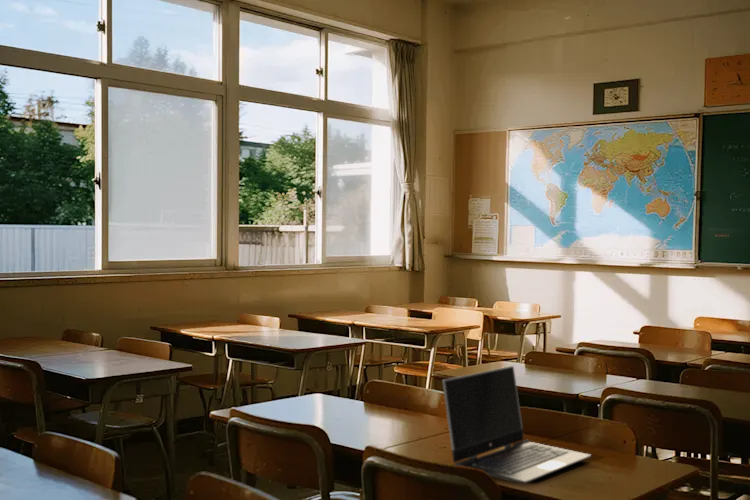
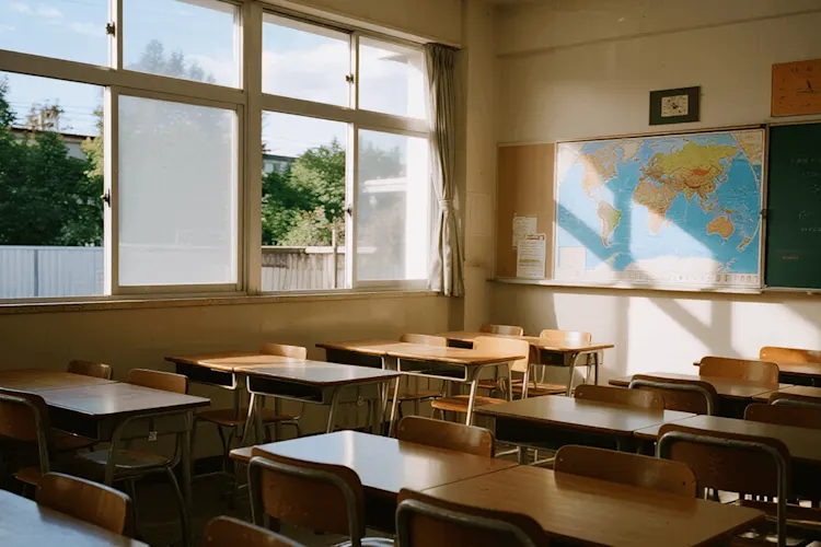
- laptop computer [441,365,592,485]
